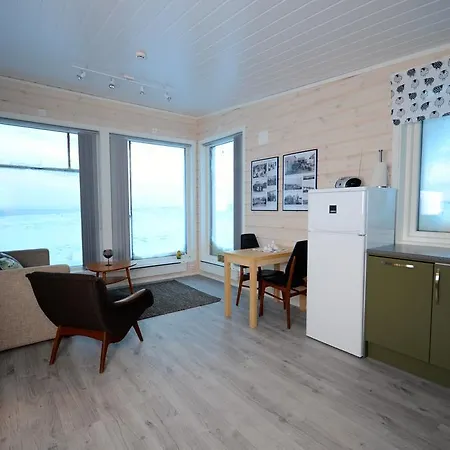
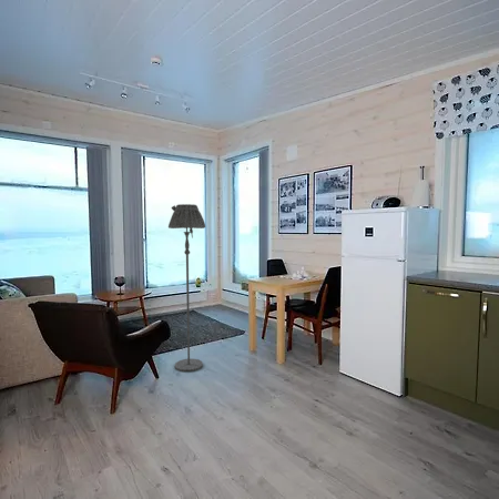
+ floor lamp [167,203,206,373]
